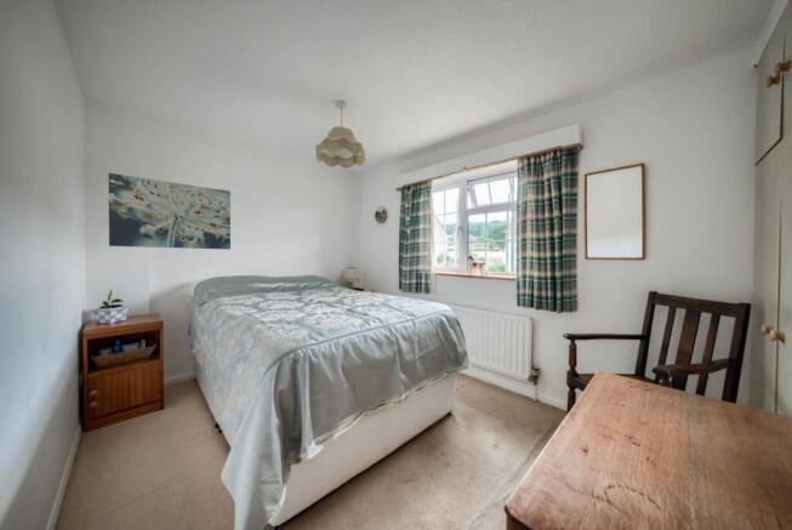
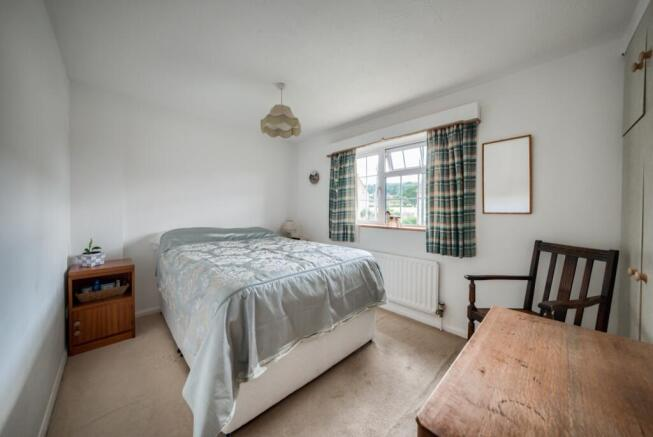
- wall art [108,172,232,251]
